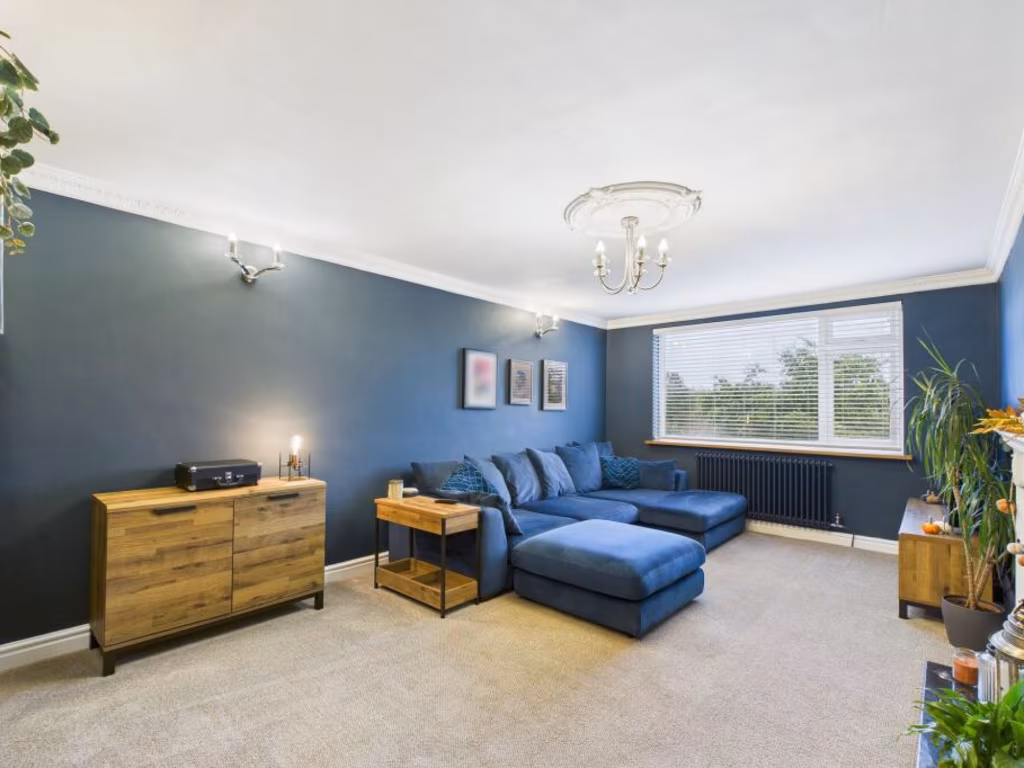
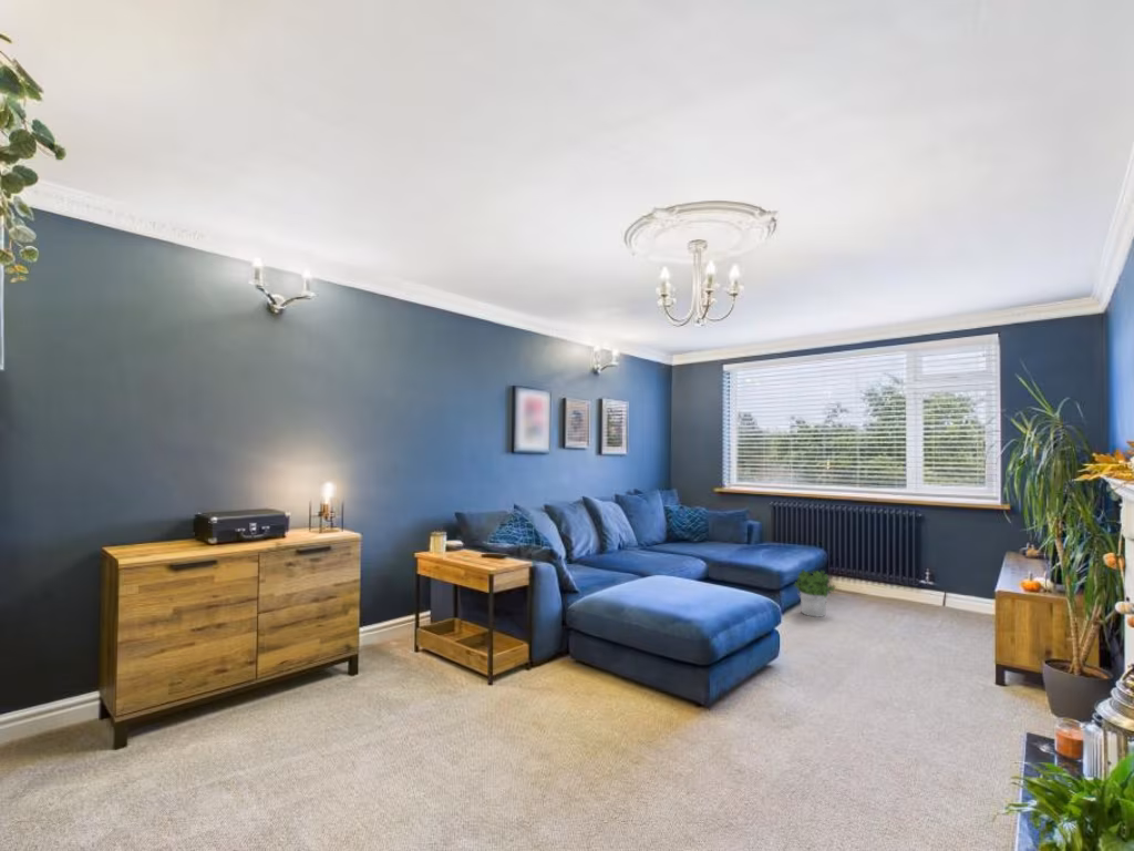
+ potted plant [793,568,837,618]
